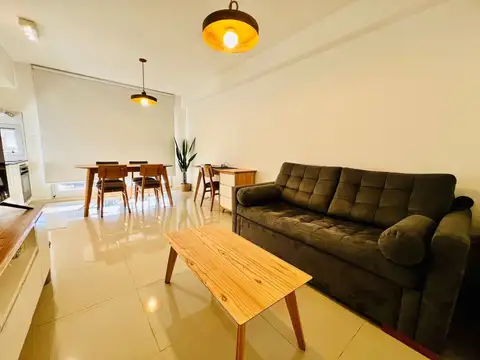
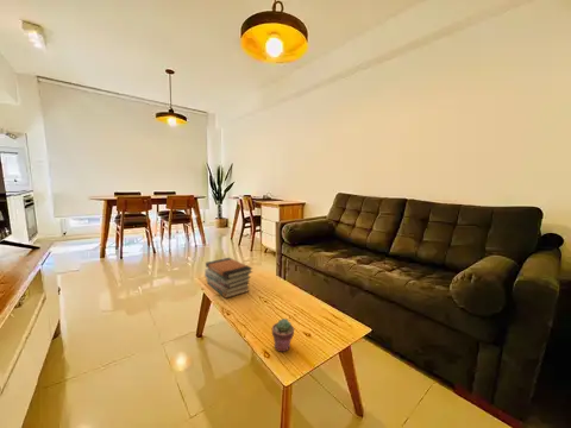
+ potted succulent [271,317,295,353]
+ book stack [203,257,253,300]
